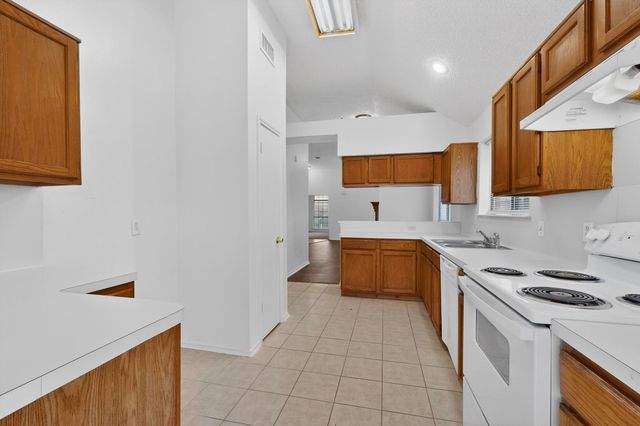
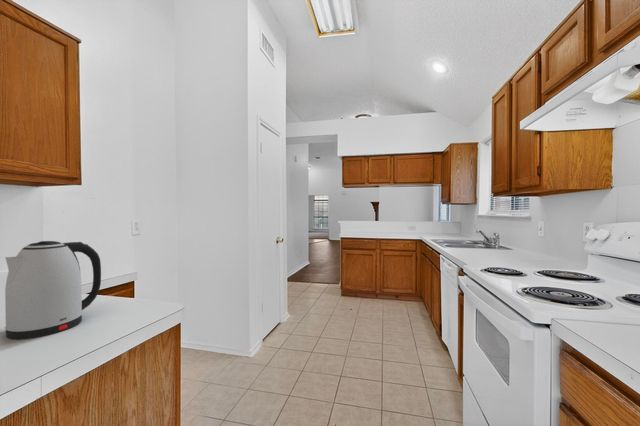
+ kettle [4,240,102,340]
